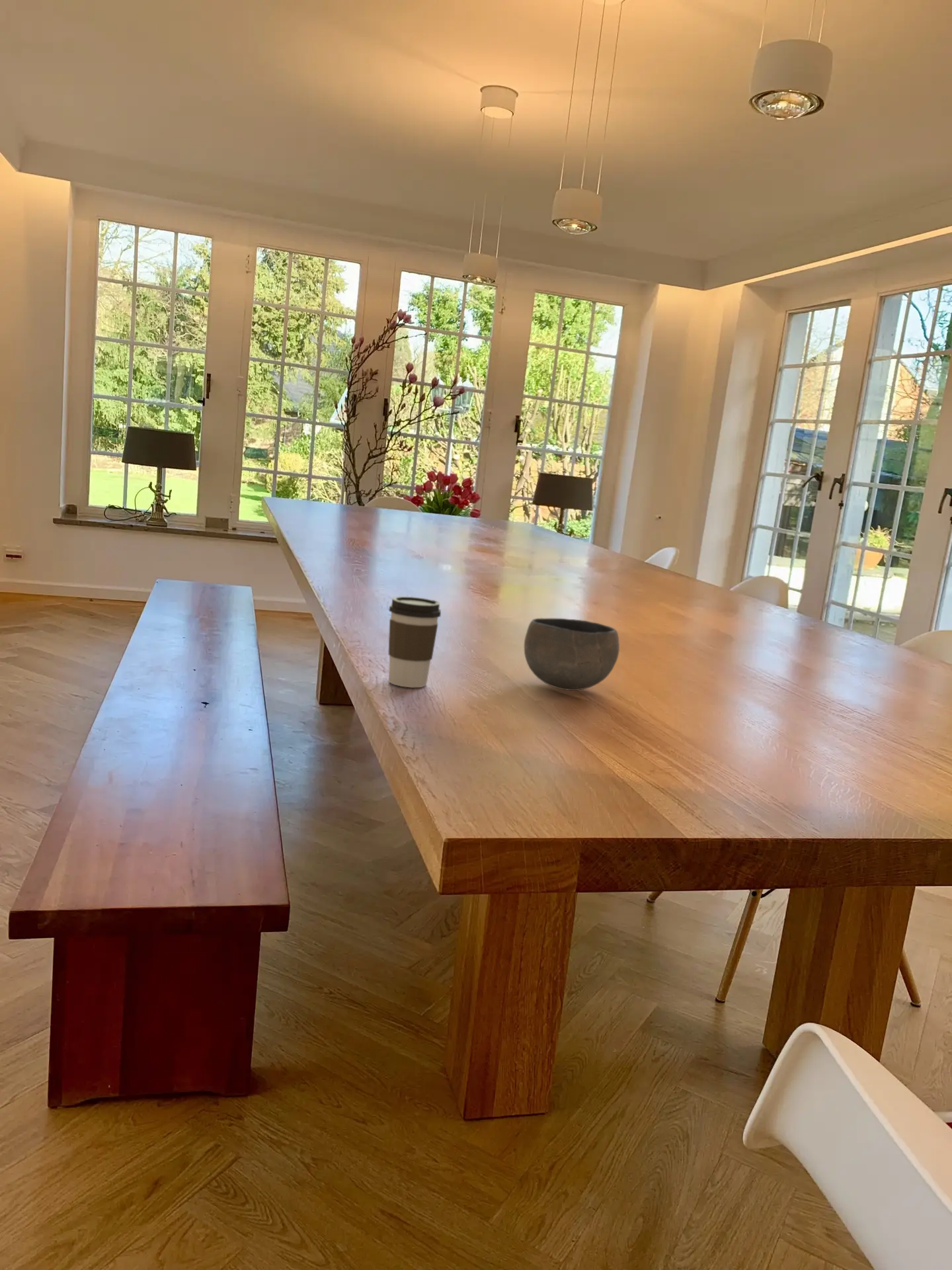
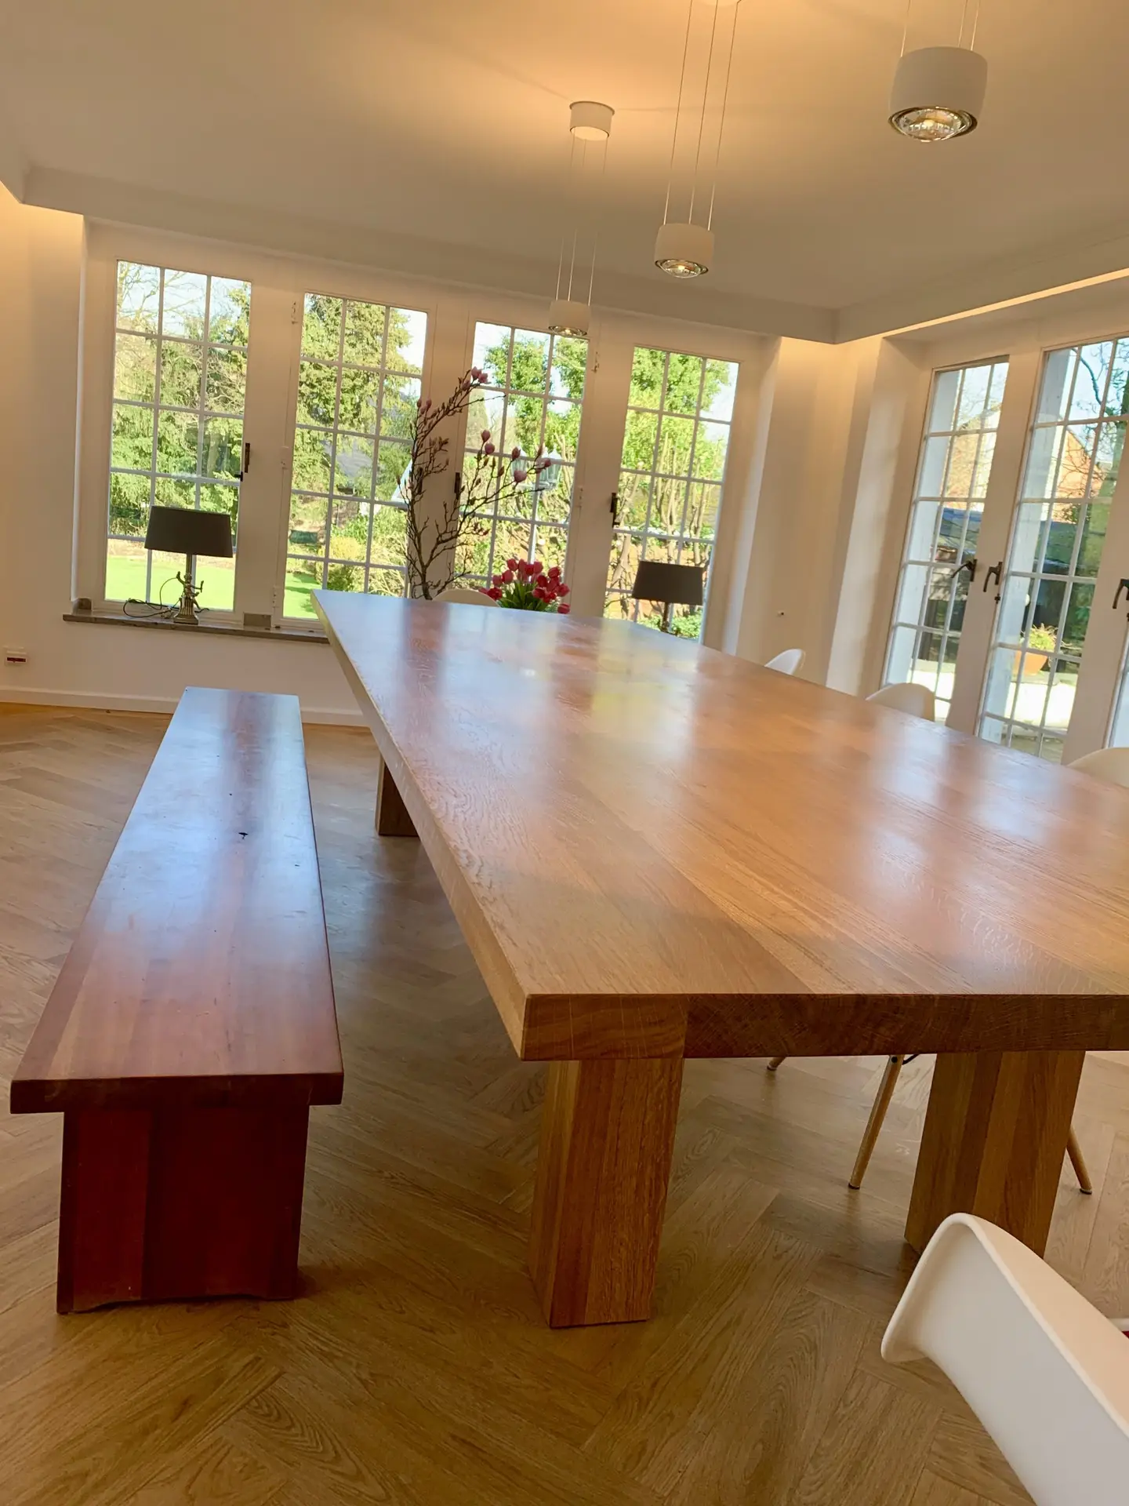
- bowl [524,618,620,691]
- coffee cup [388,596,442,688]
